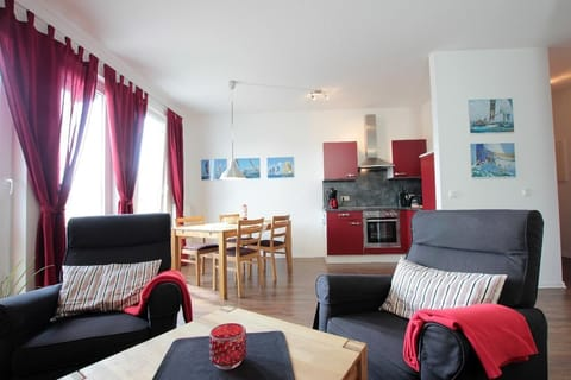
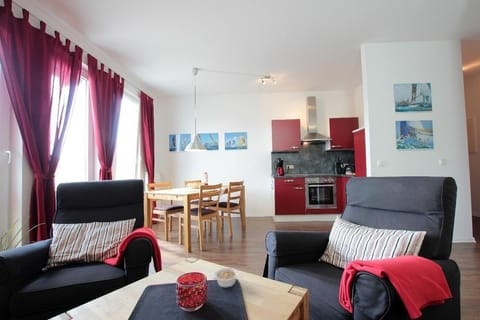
+ legume [212,267,239,289]
